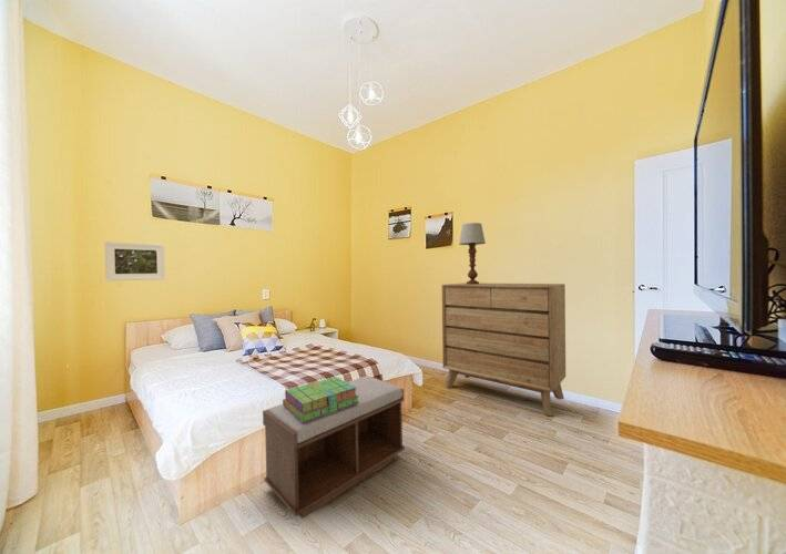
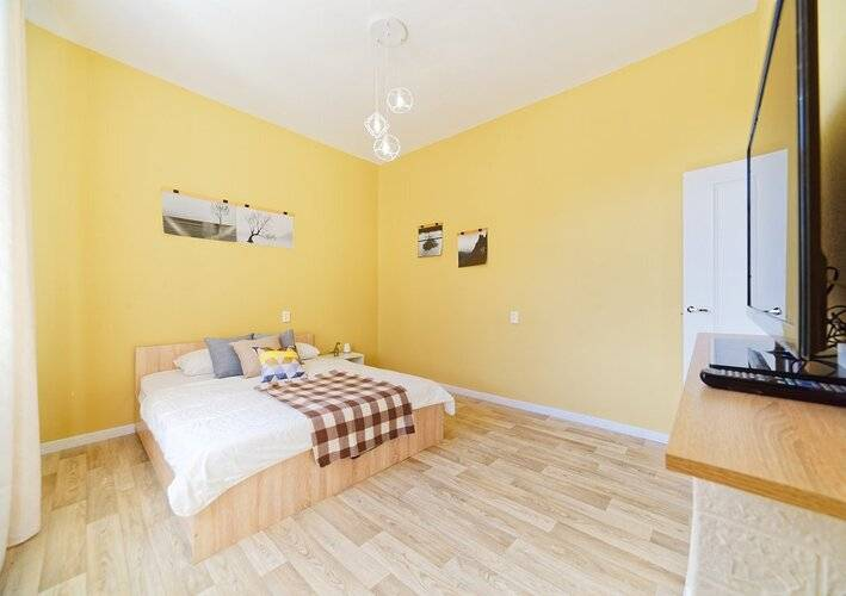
- dresser [441,281,566,417]
- table lamp [458,222,487,285]
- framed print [103,240,166,283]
- stack of books [282,376,359,423]
- bench [262,375,406,520]
